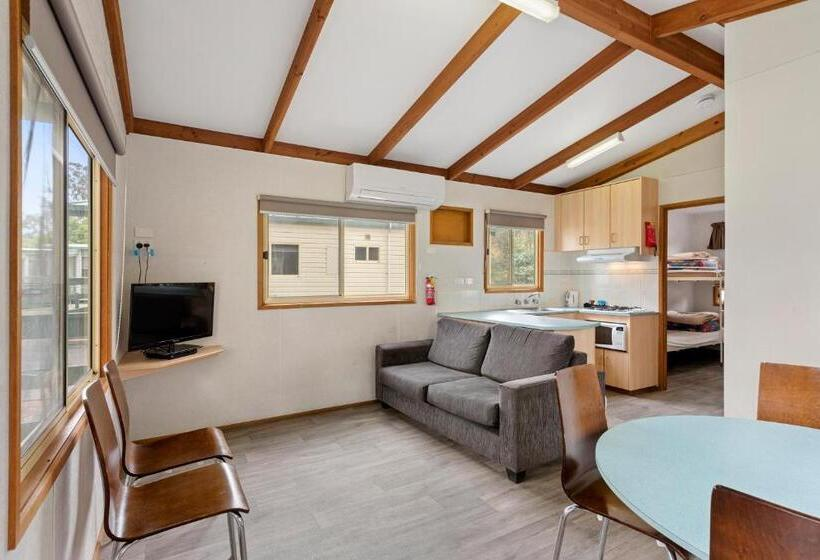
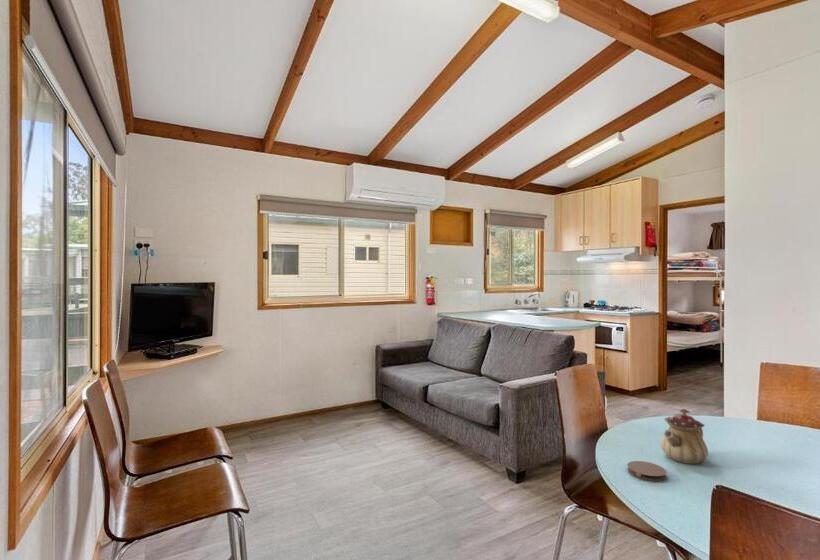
+ coaster [626,460,667,482]
+ teapot [660,408,709,465]
